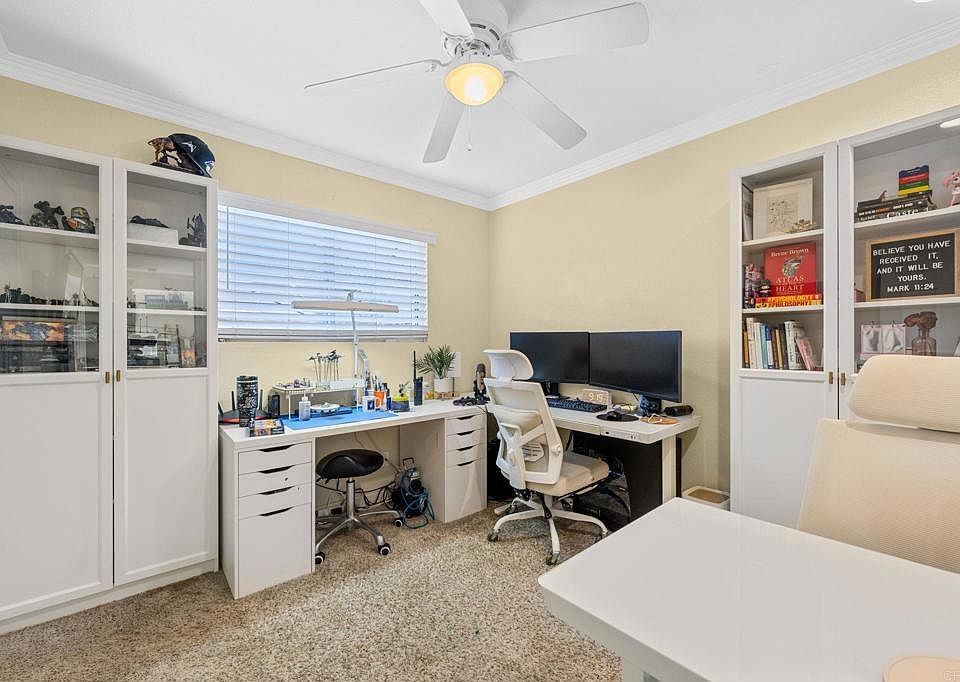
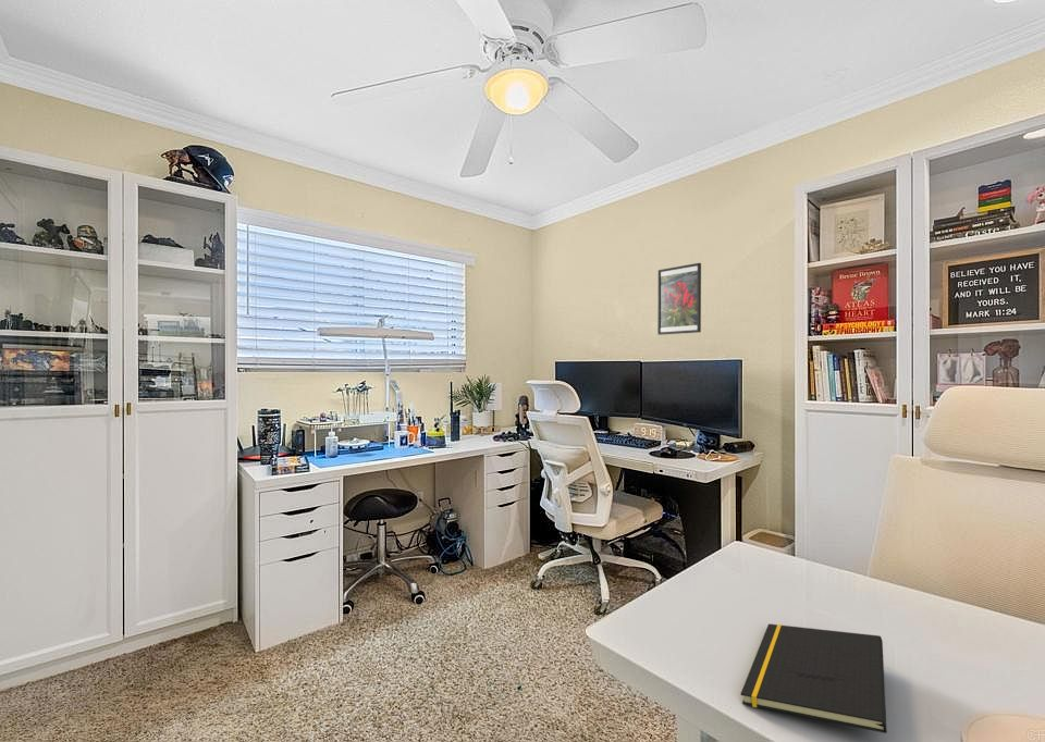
+ notepad [739,623,888,734]
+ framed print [656,262,702,336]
